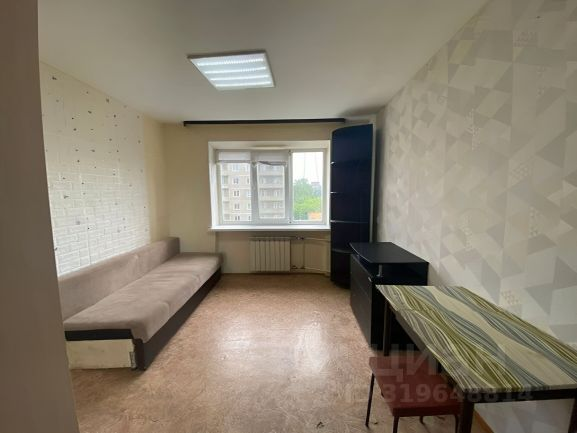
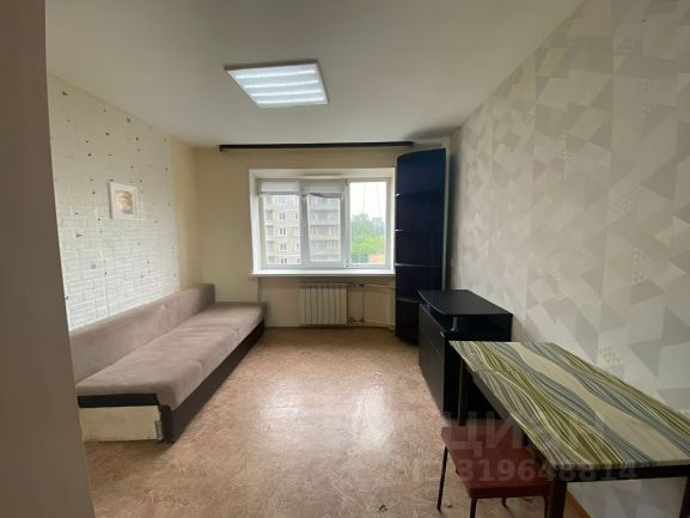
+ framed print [105,181,140,223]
